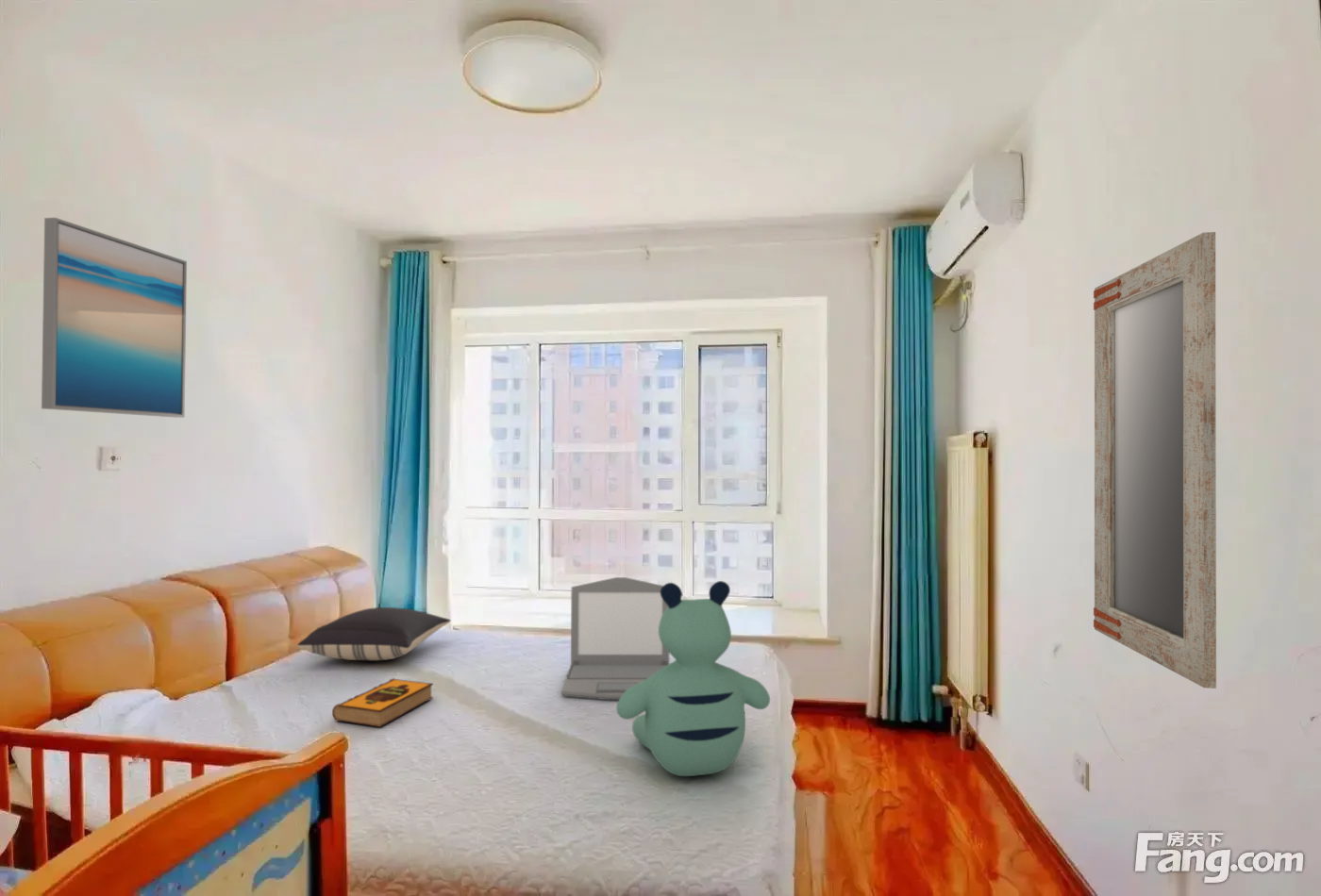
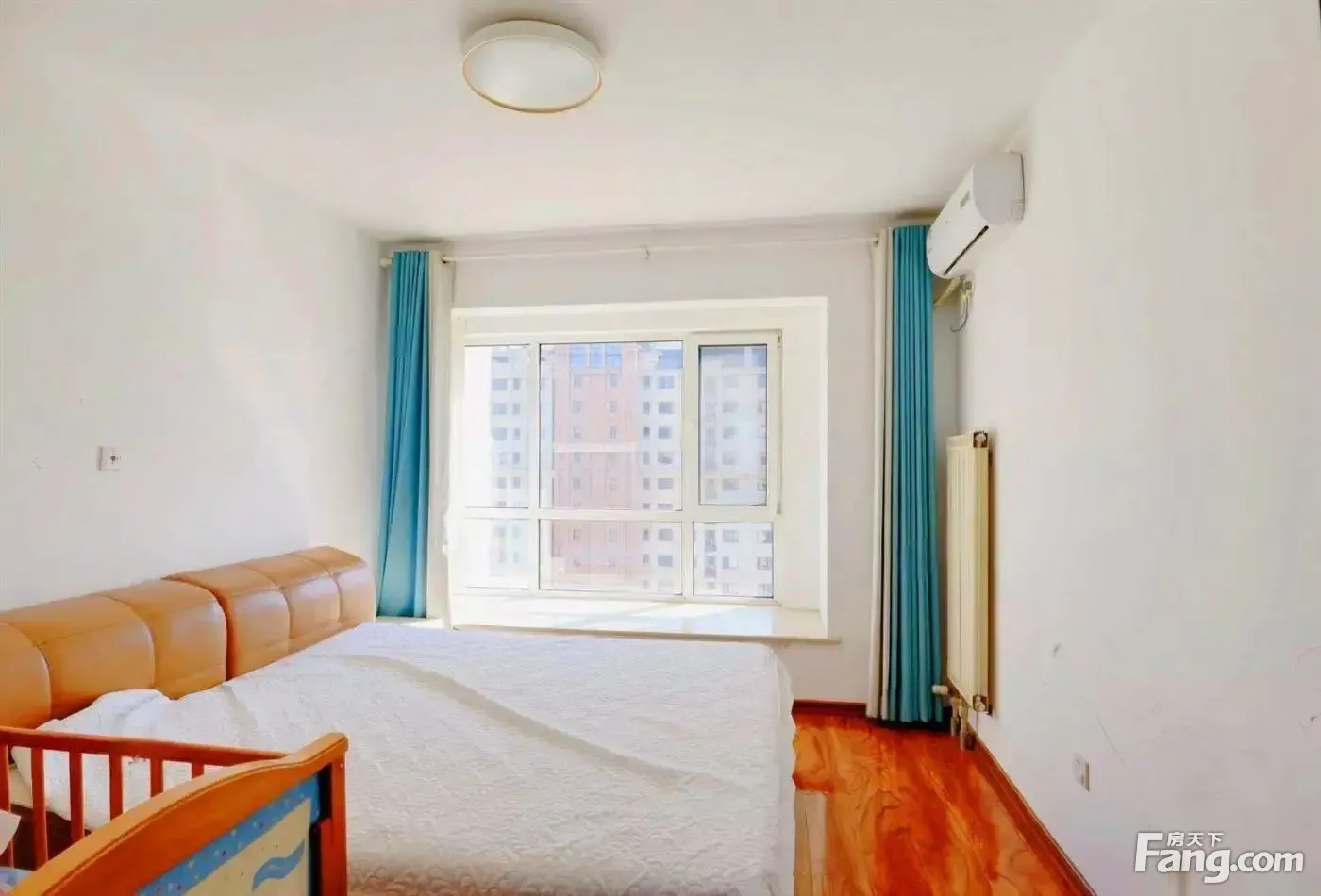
- wall art [41,217,188,419]
- bear [615,580,771,777]
- hardback book [331,677,434,728]
- pillow [296,606,452,661]
- laptop [560,576,670,701]
- home mirror [1093,231,1217,689]
